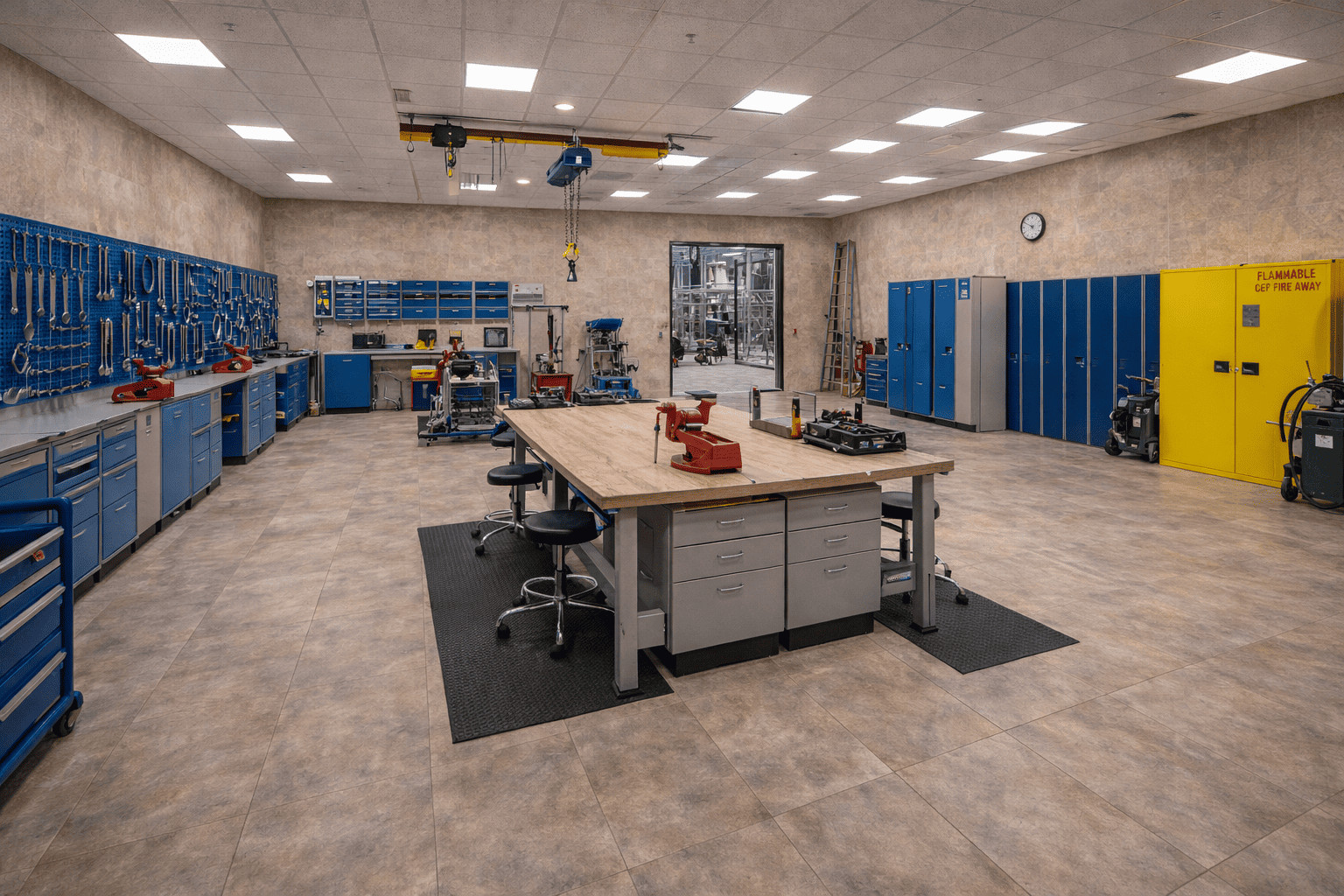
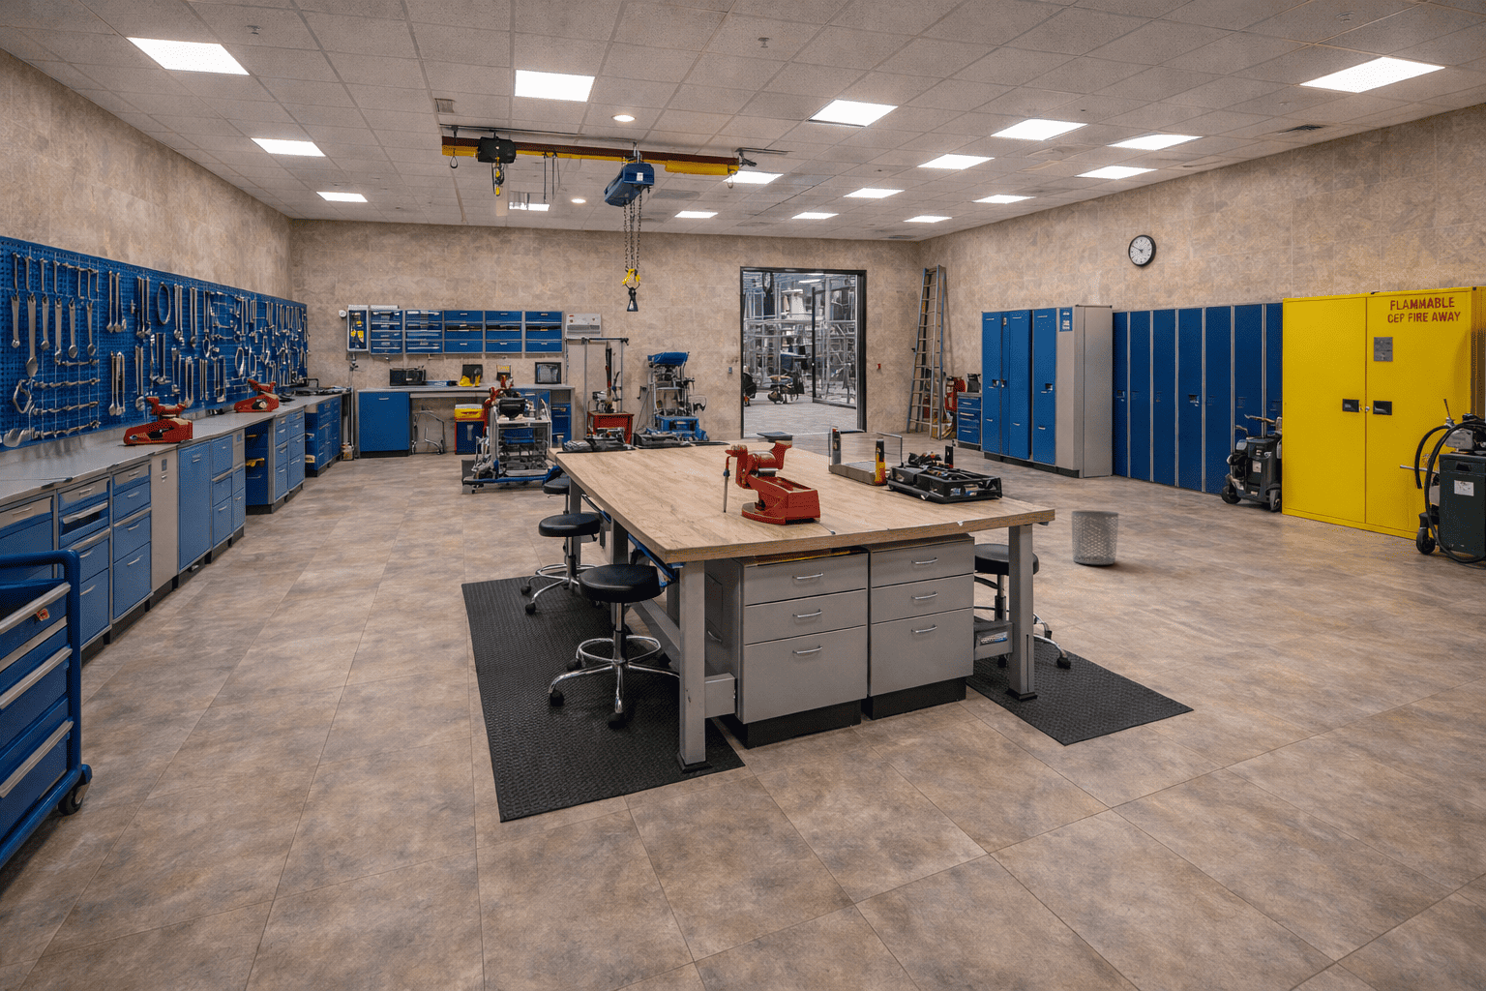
+ waste bin [1071,510,1119,565]
